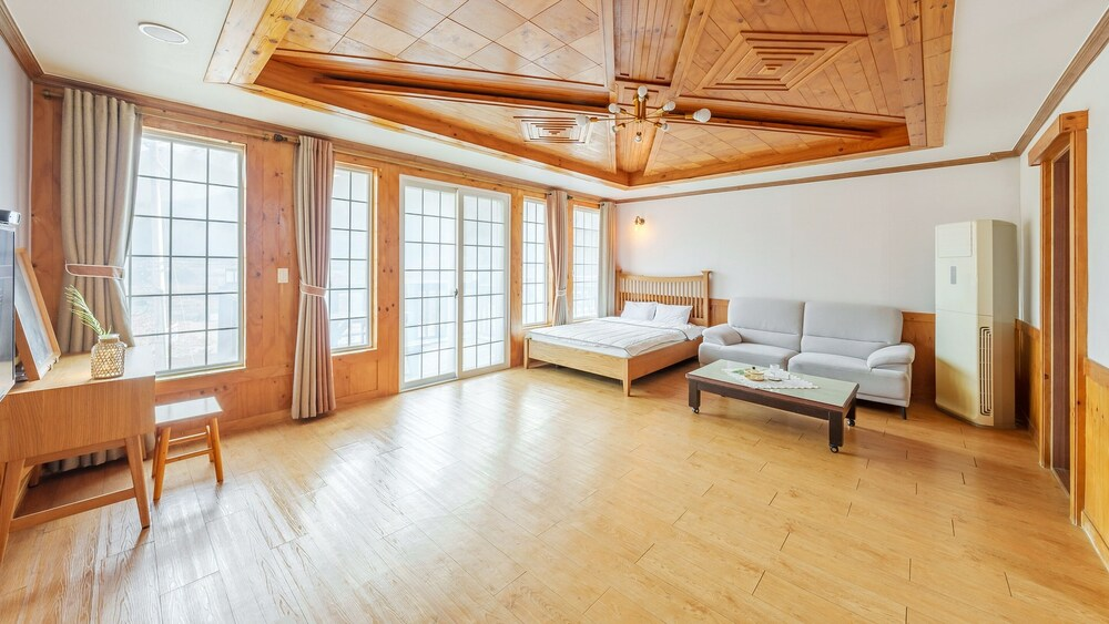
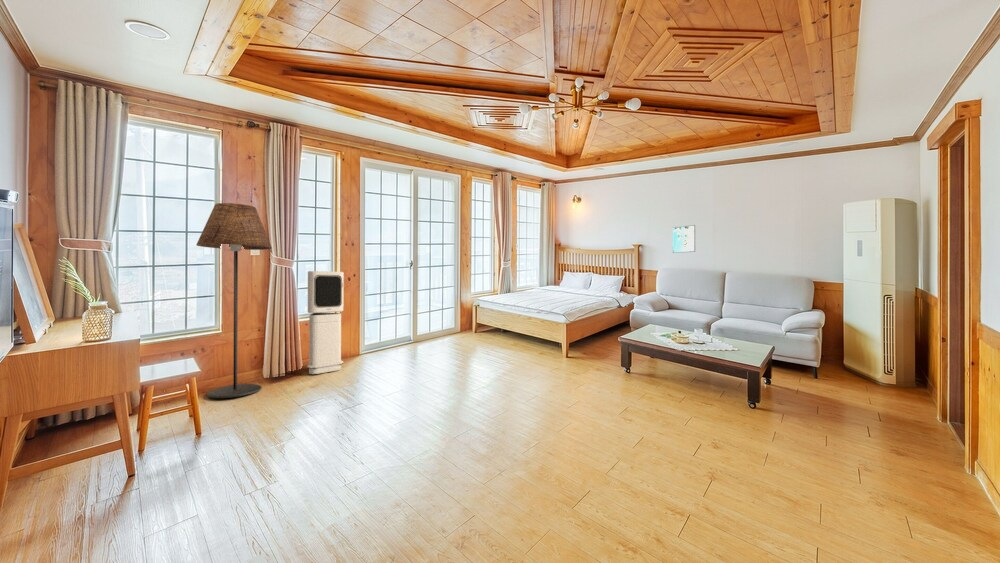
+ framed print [671,224,696,254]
+ floor lamp [195,202,273,399]
+ air purifier [306,270,345,375]
